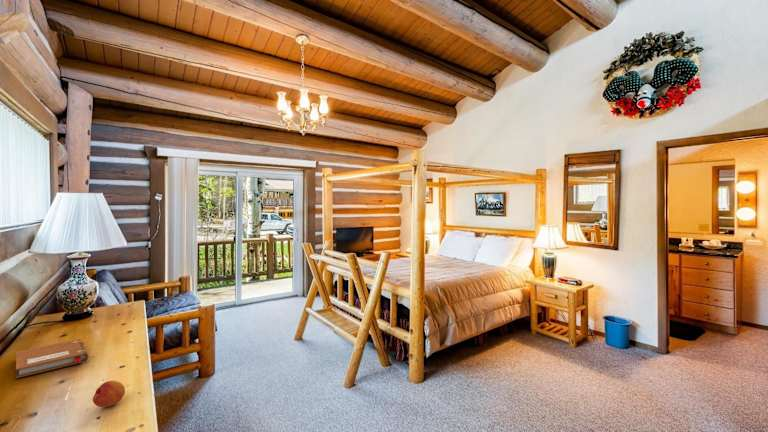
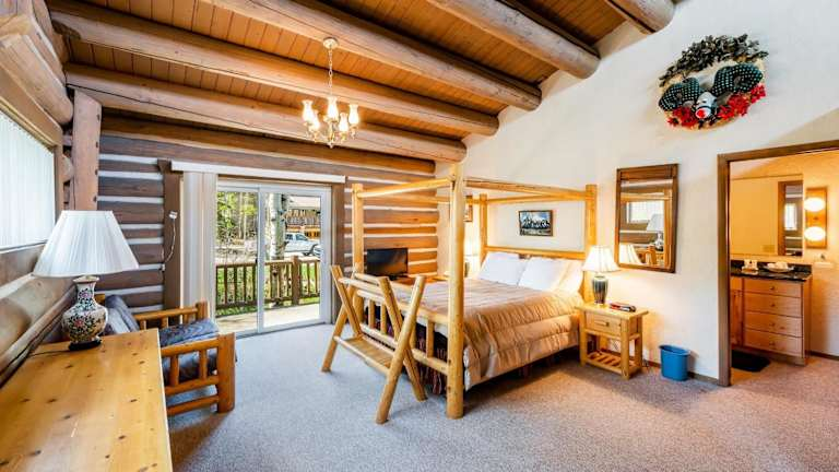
- notebook [15,339,89,379]
- fruit [92,380,126,408]
